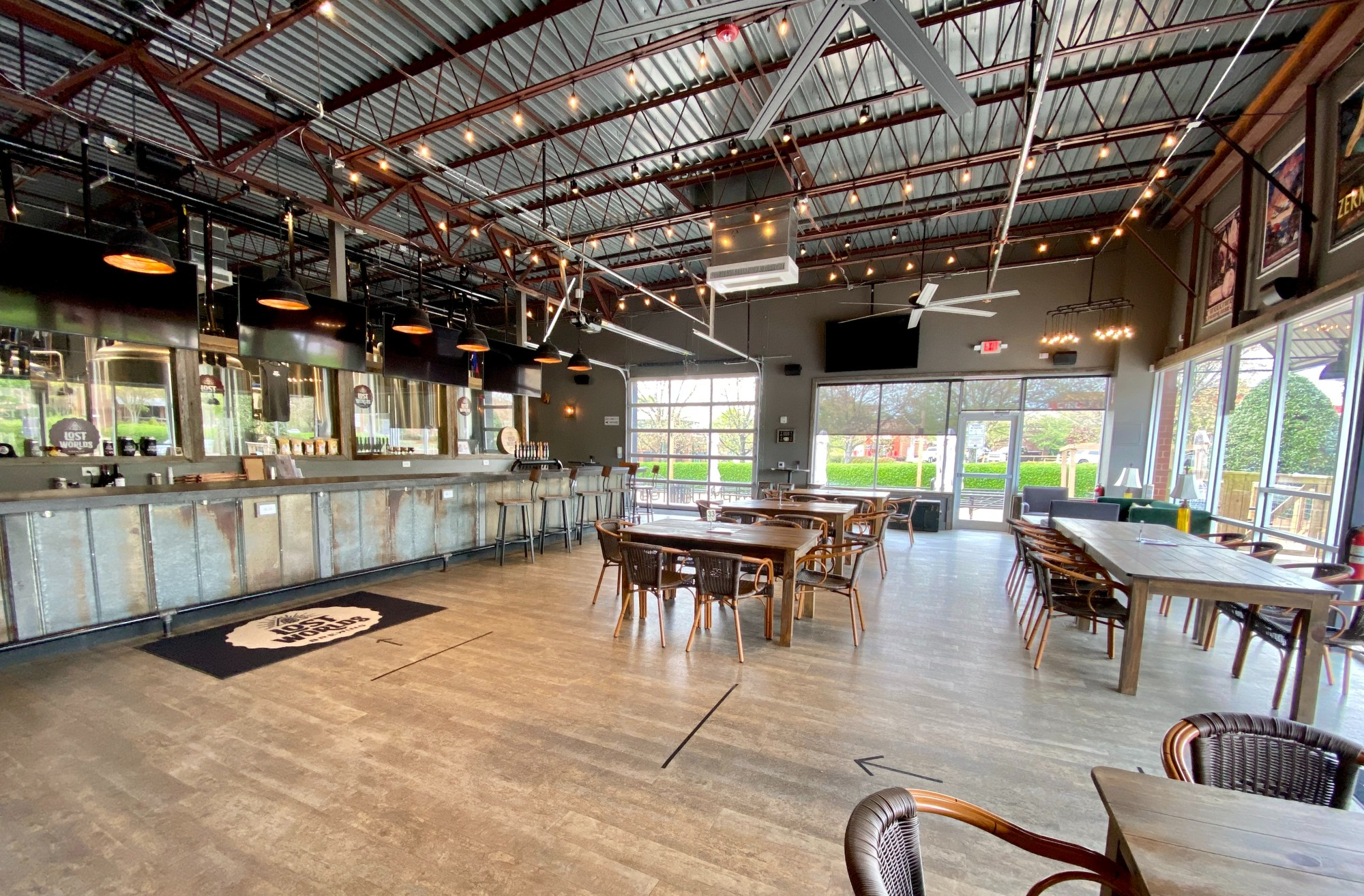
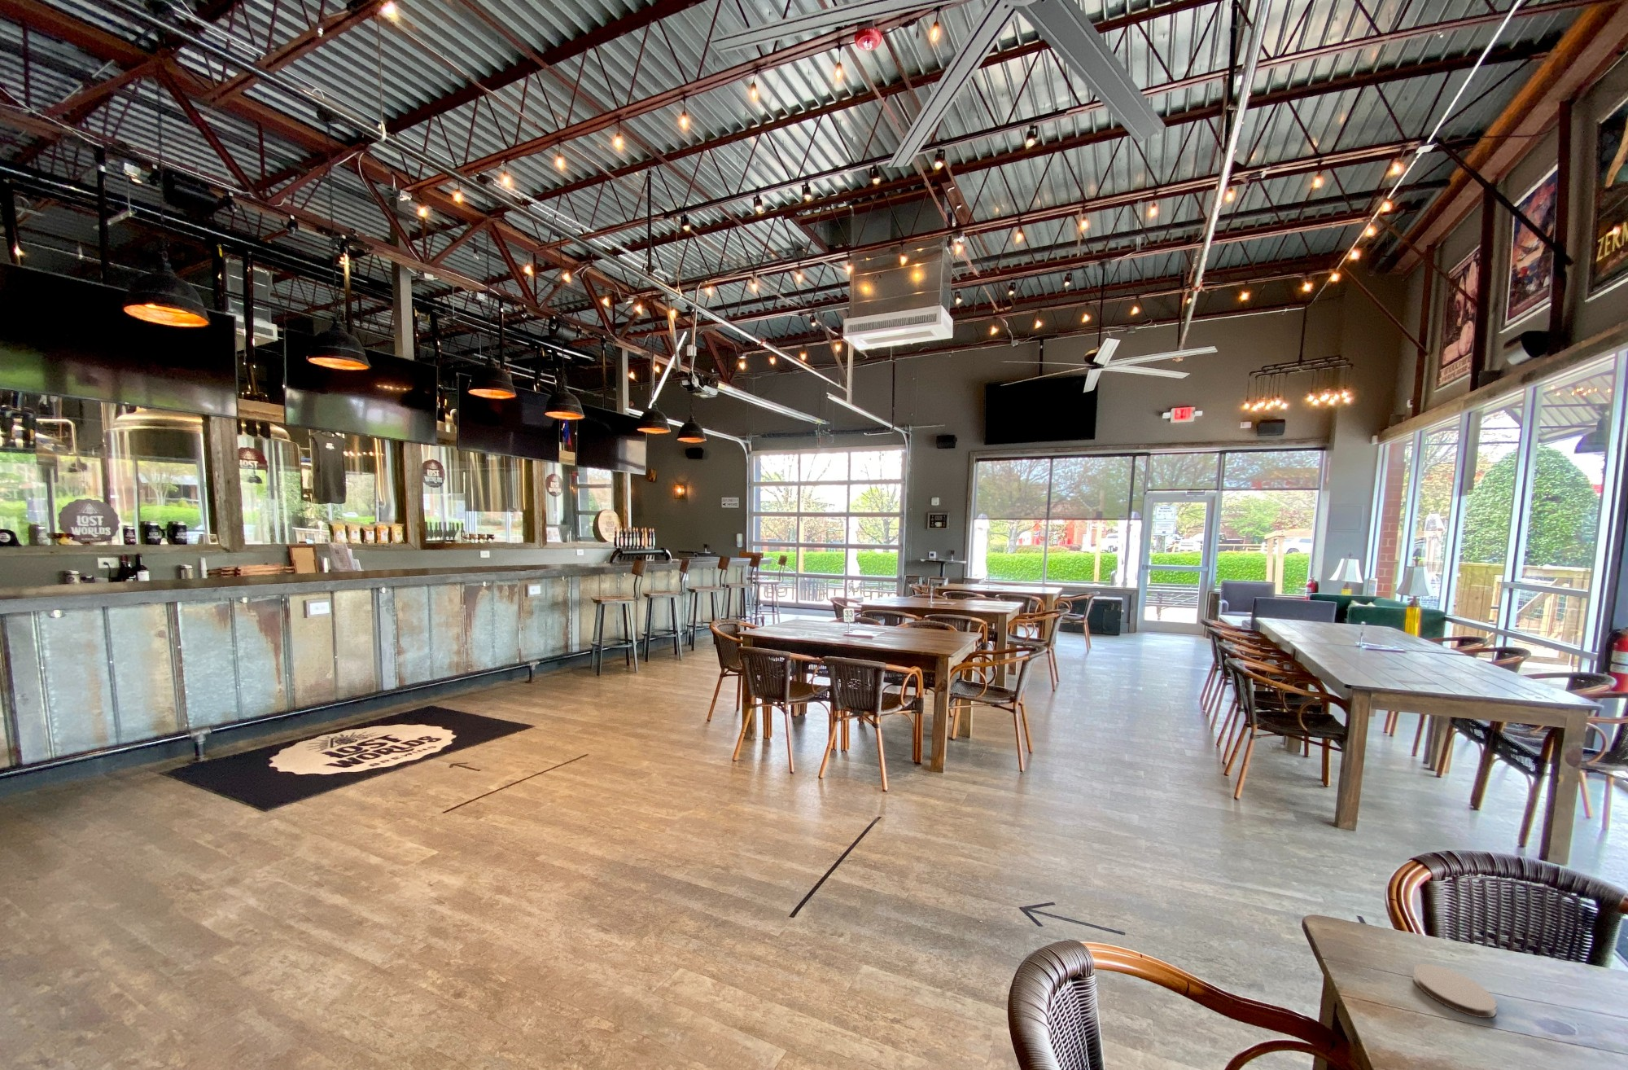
+ coaster [1412,964,1498,1019]
